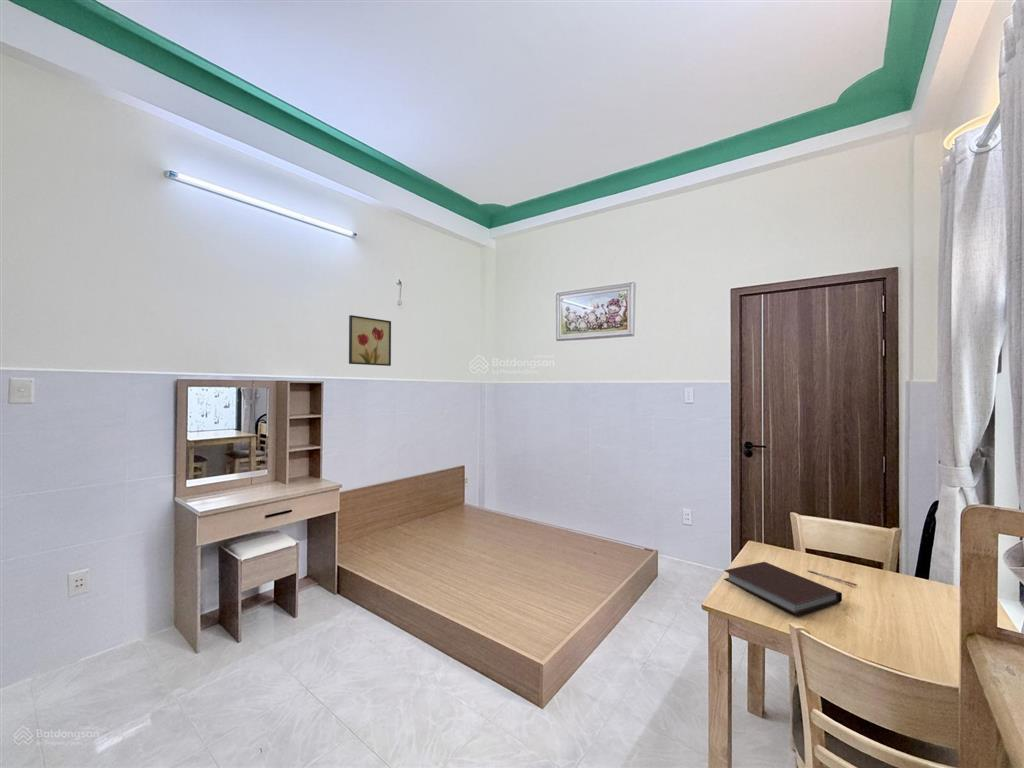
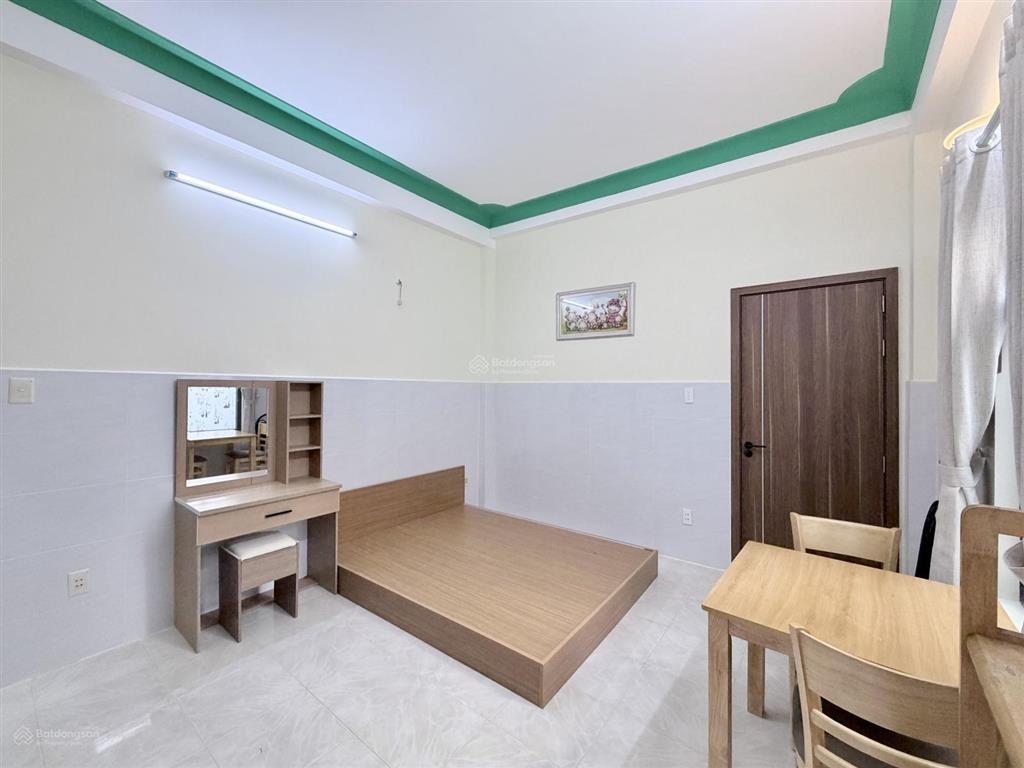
- pen [807,569,858,587]
- notebook [723,561,843,616]
- wall art [348,314,392,367]
